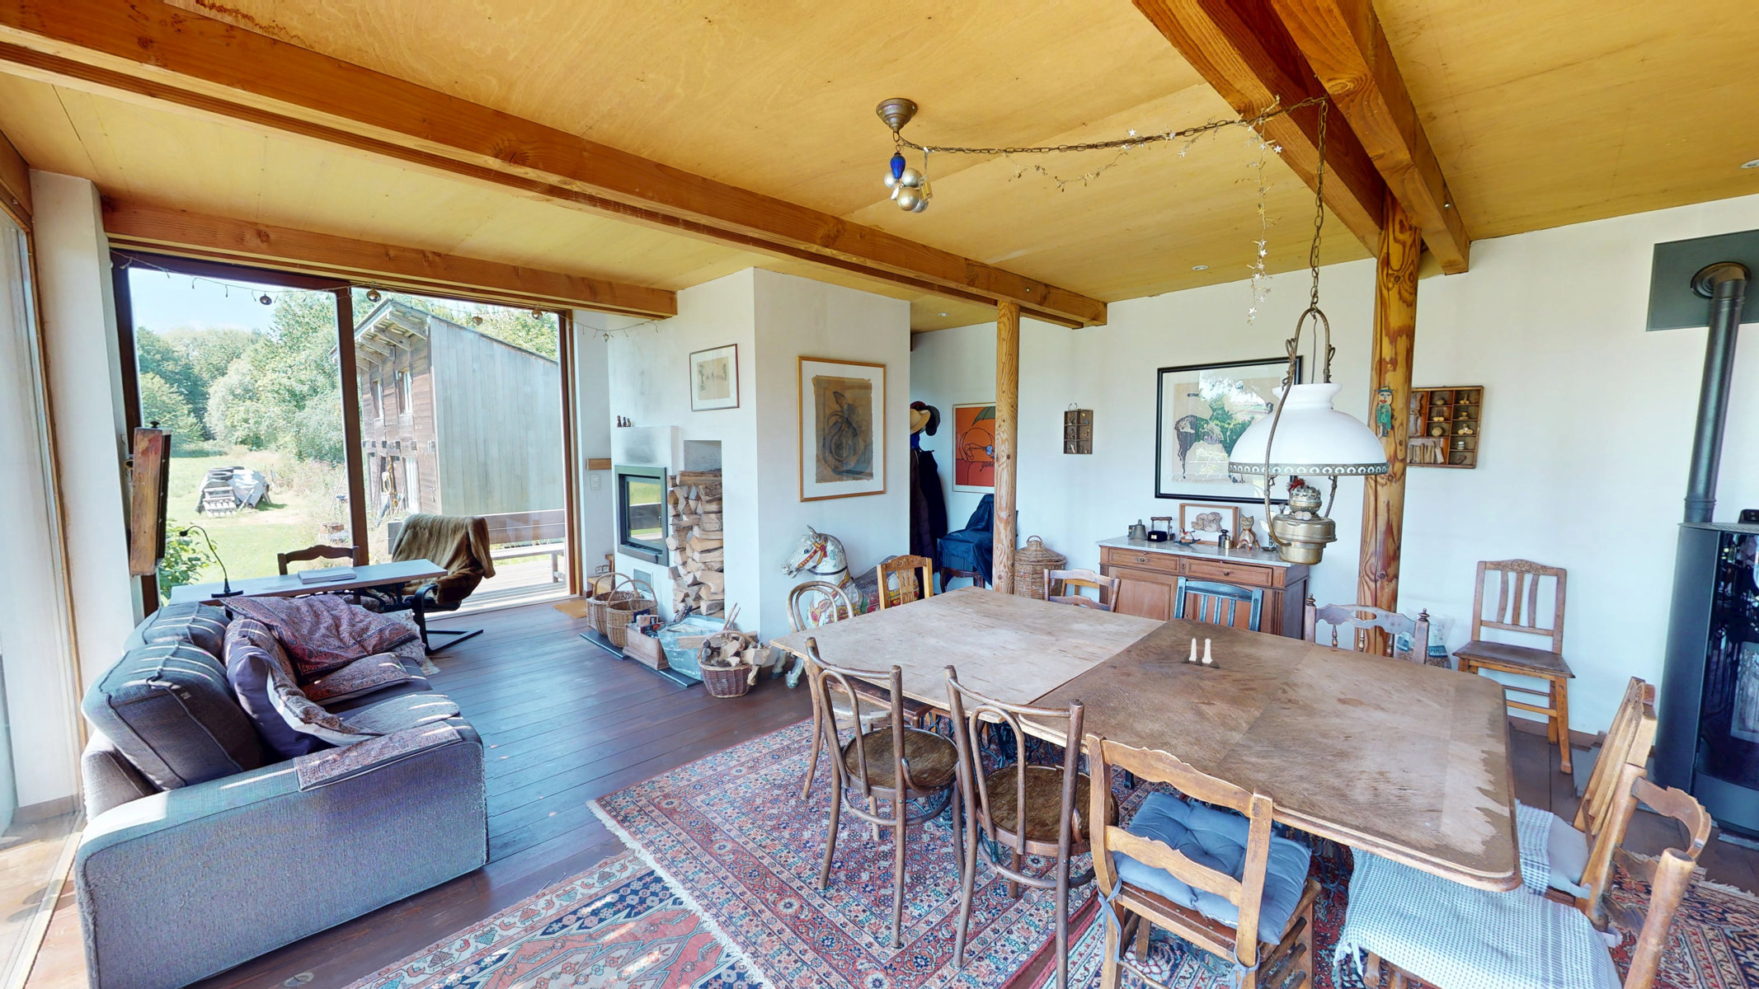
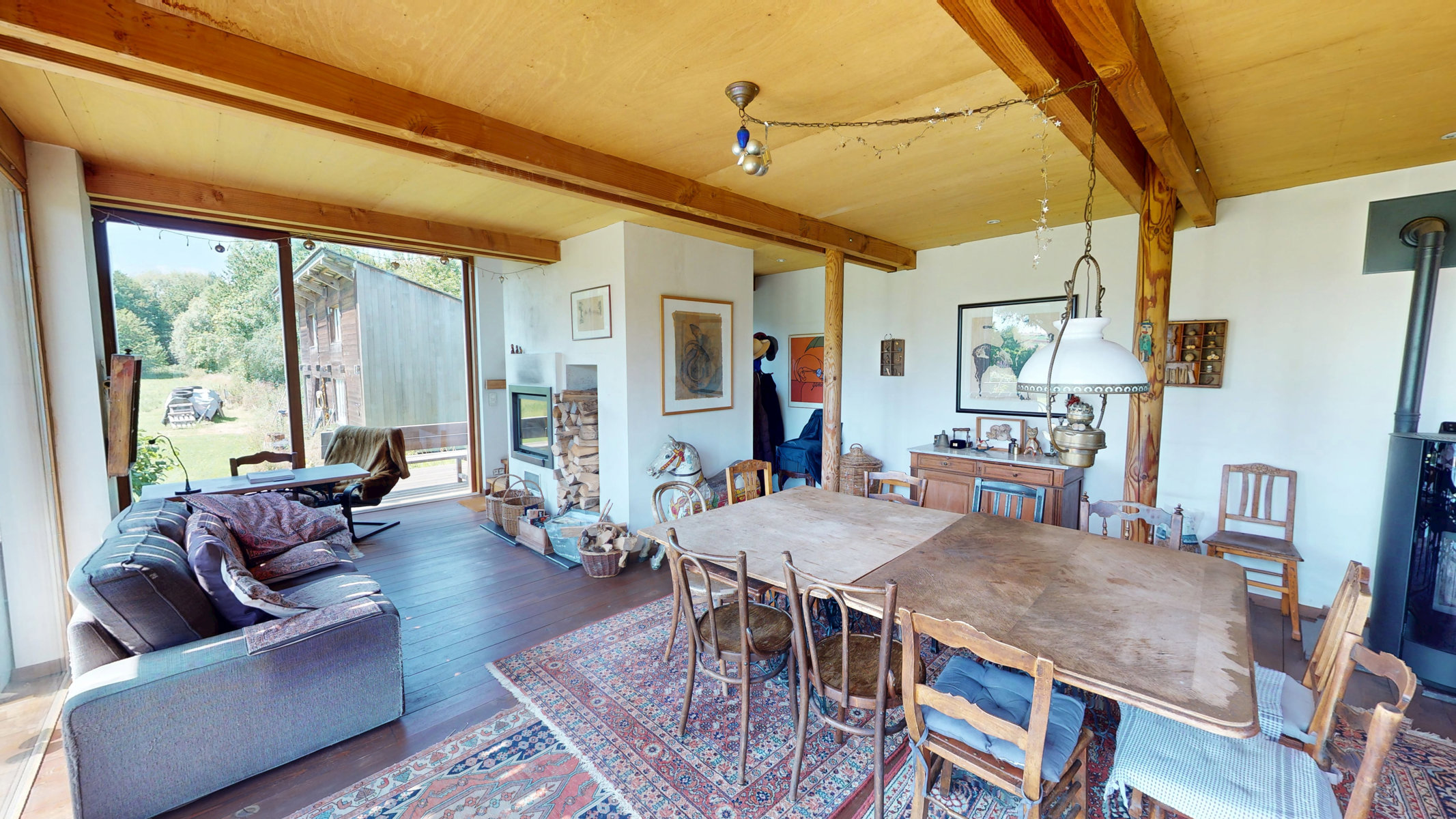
- salt and pepper shaker set [1180,638,1220,669]
